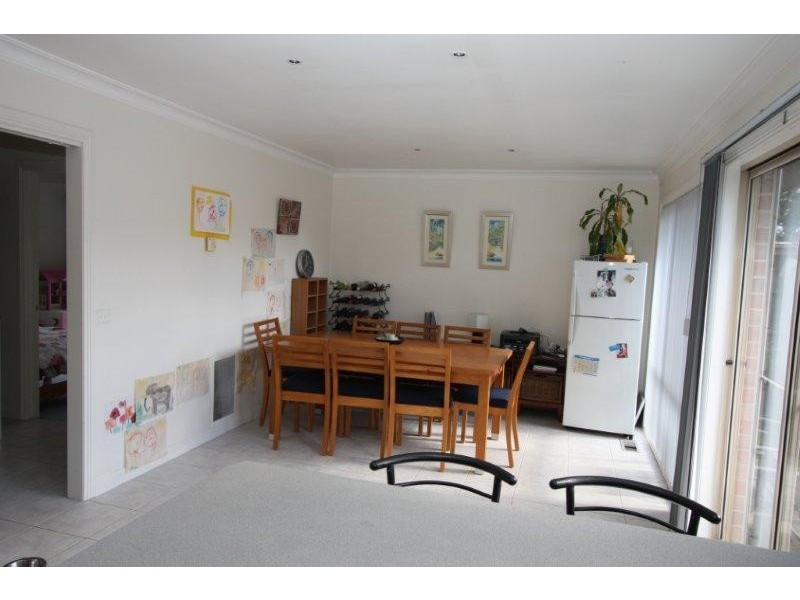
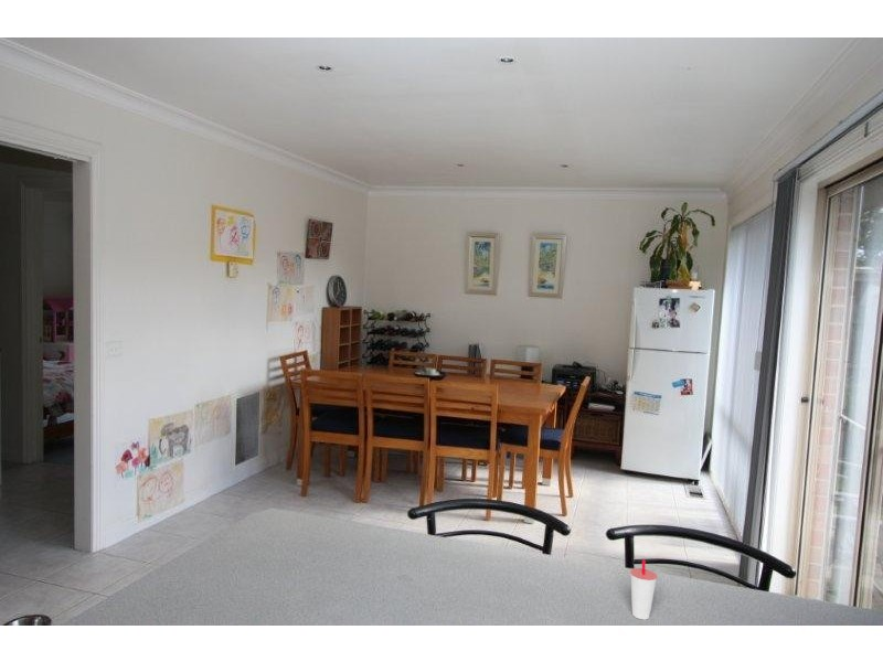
+ cup [629,558,658,620]
